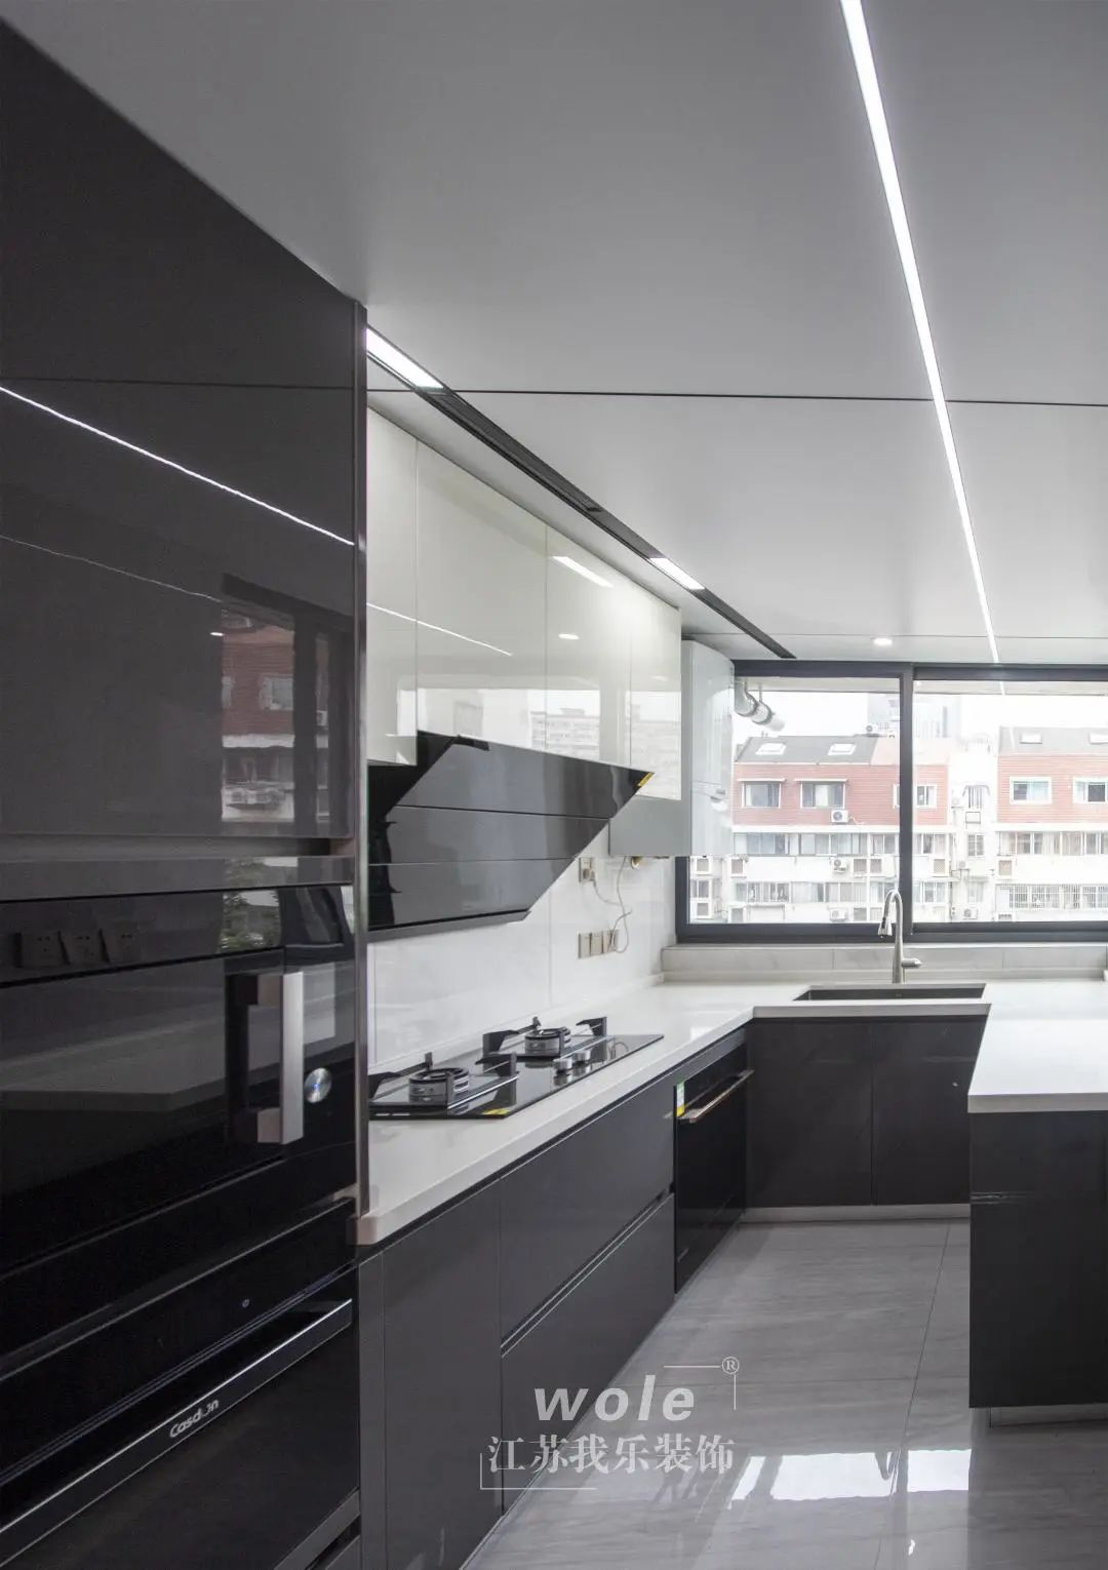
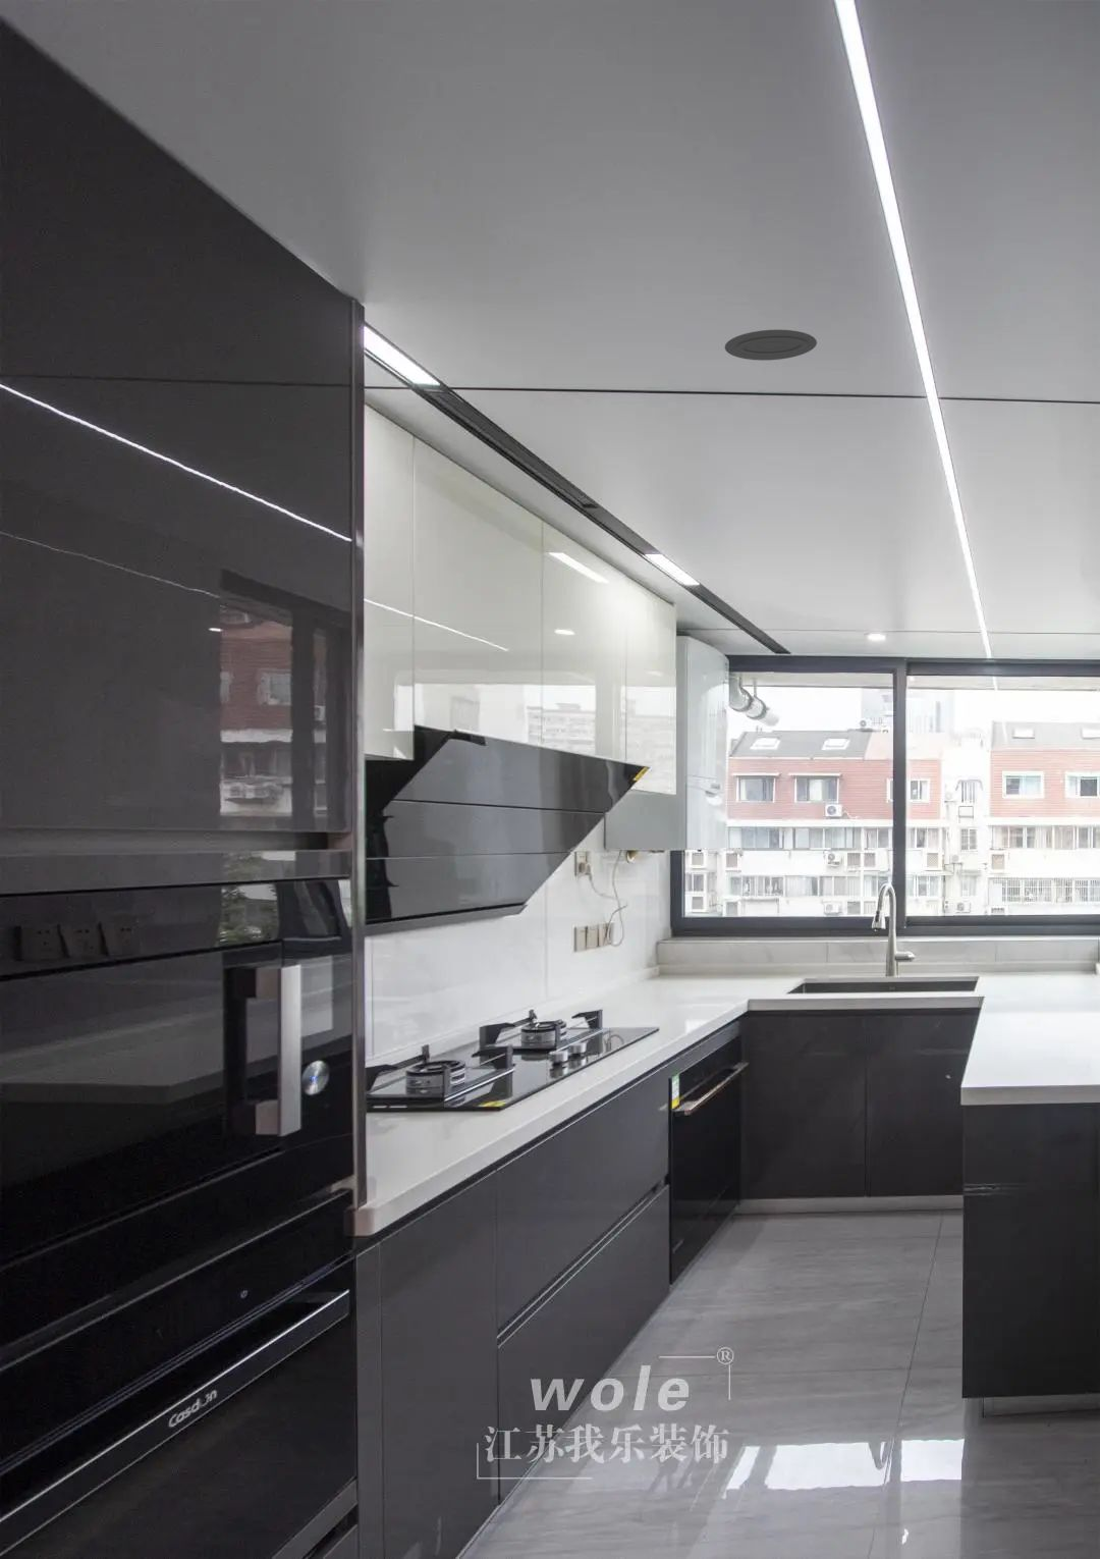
+ recessed light [724,329,818,362]
